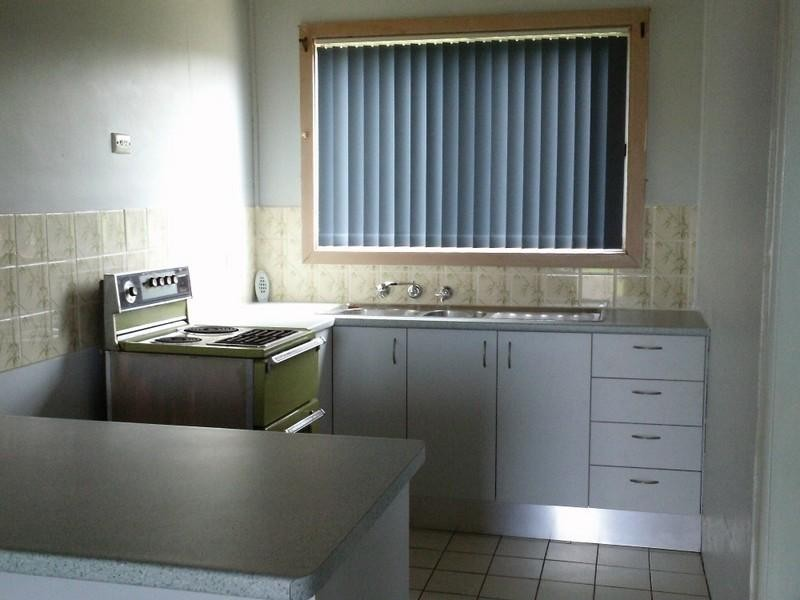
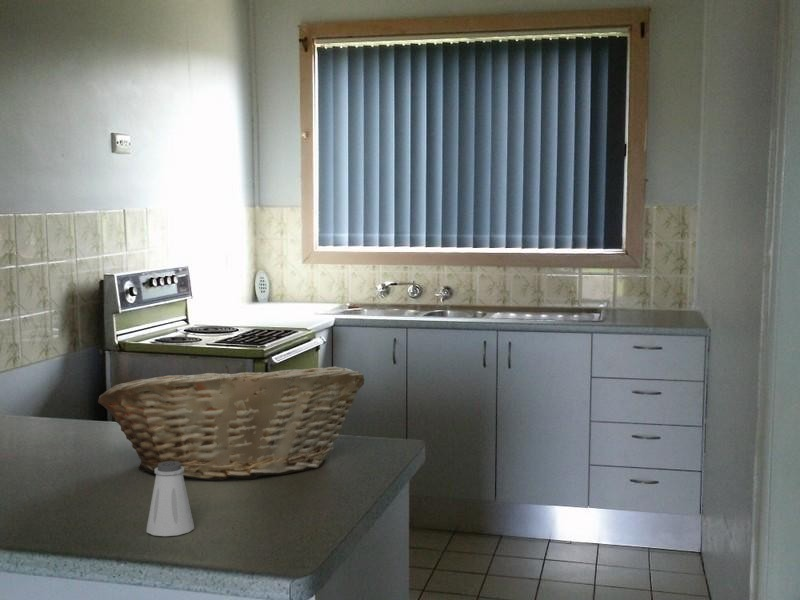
+ fruit basket [97,364,366,481]
+ saltshaker [145,461,195,537]
